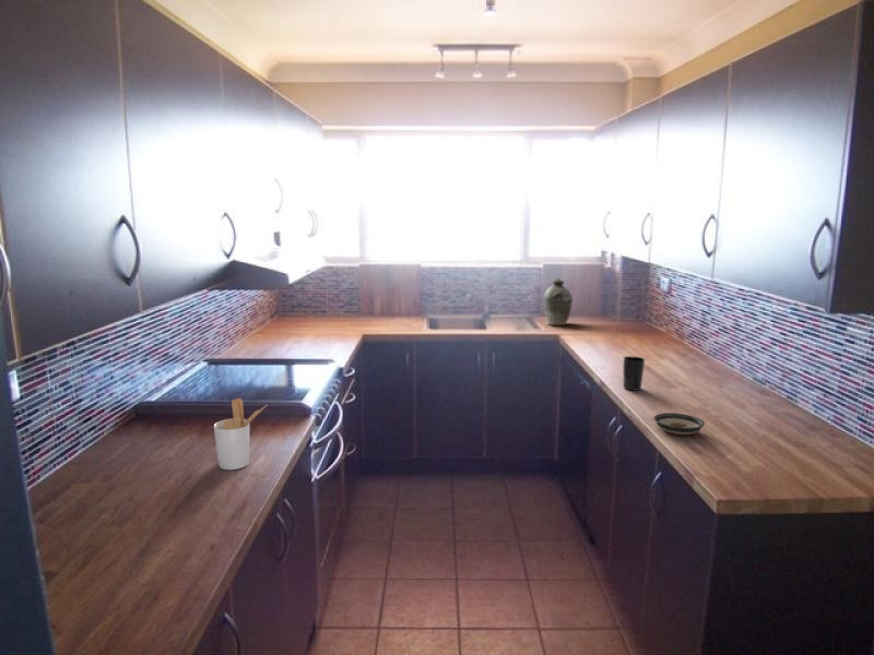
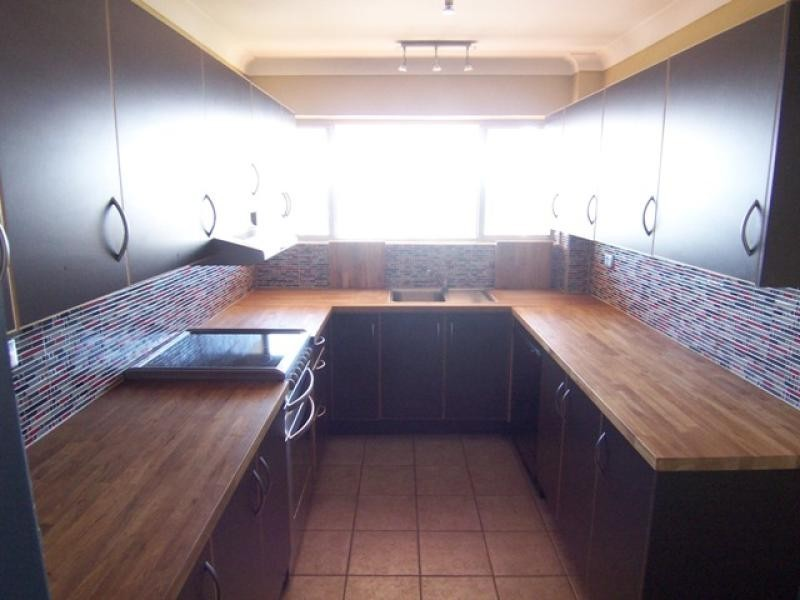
- kettle [542,277,574,326]
- utensil holder [213,397,269,471]
- cup [623,355,646,392]
- saucer [653,412,706,436]
